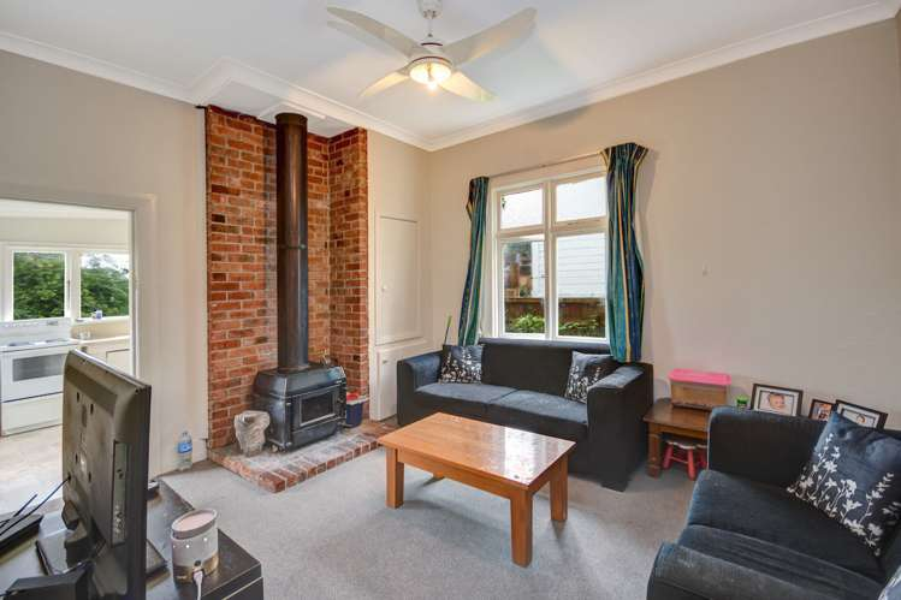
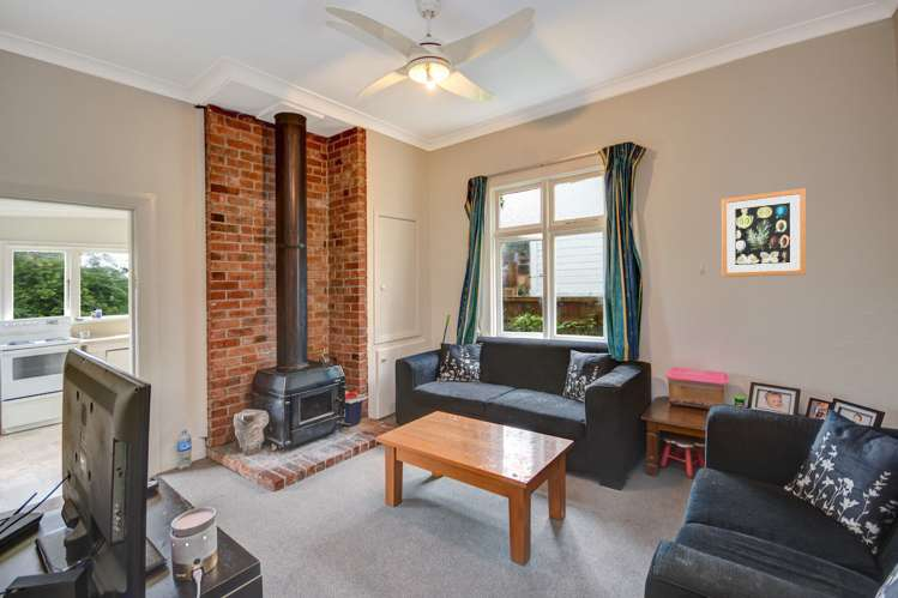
+ wall art [721,187,807,278]
